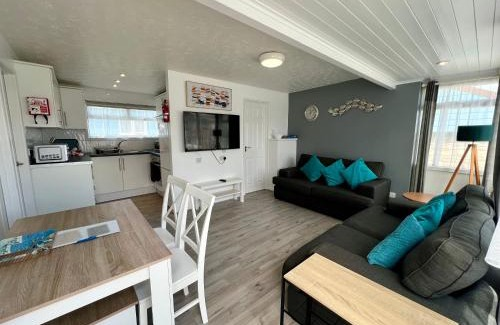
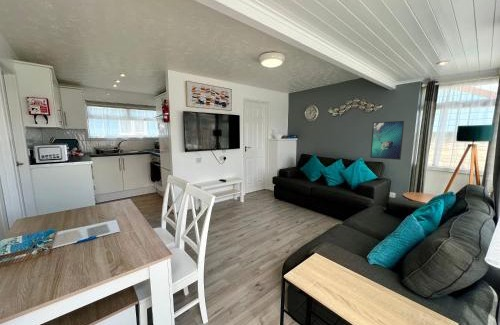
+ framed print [369,120,405,161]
